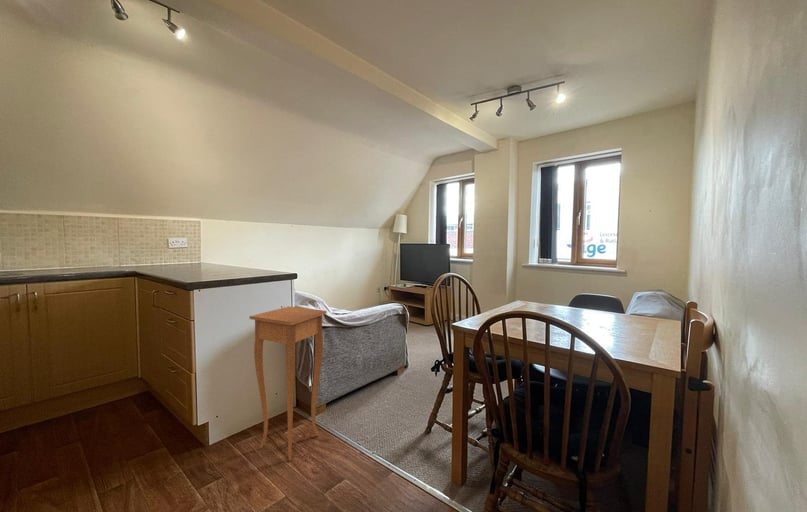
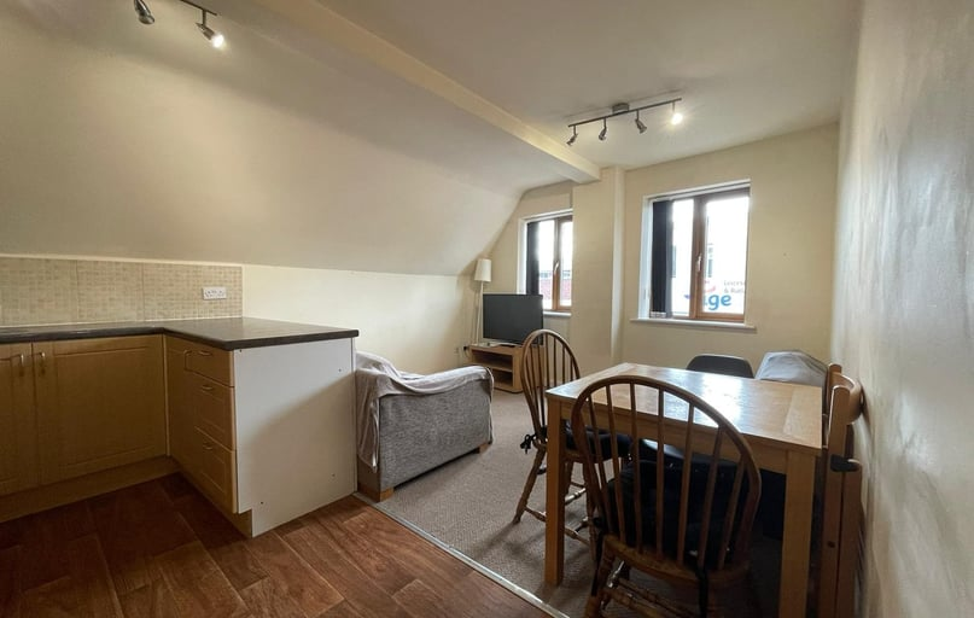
- side table [249,305,328,462]
